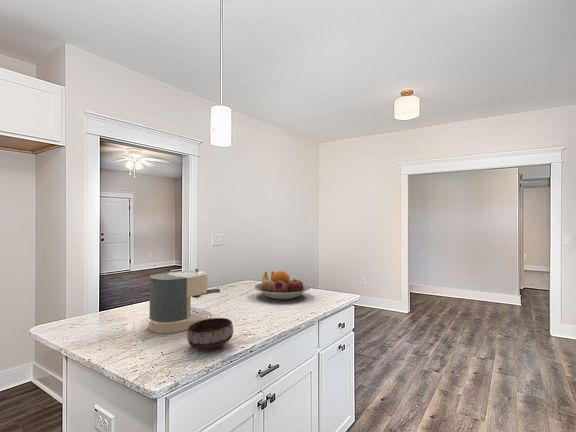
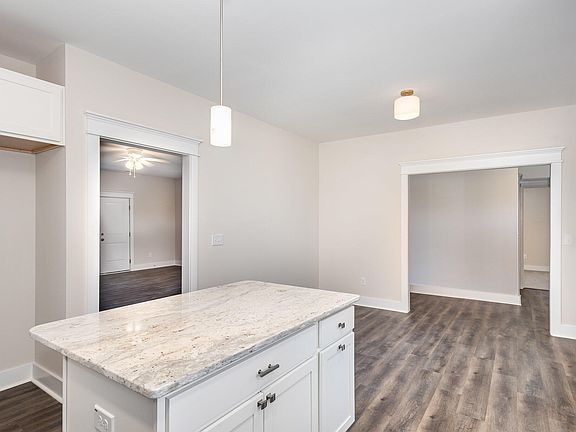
- fruit bowl [254,270,311,301]
- bowl [186,317,234,350]
- coffee maker [147,268,221,334]
